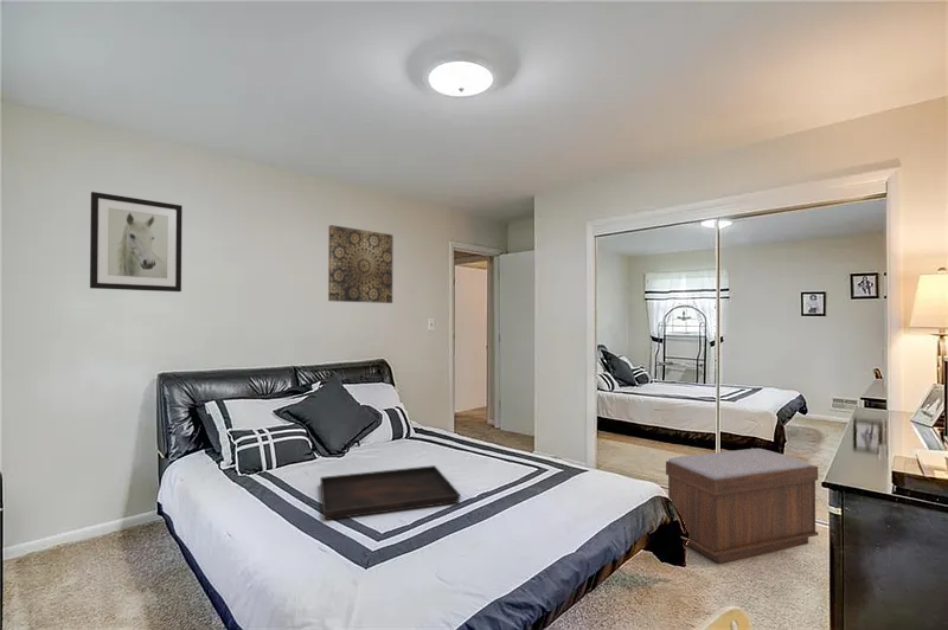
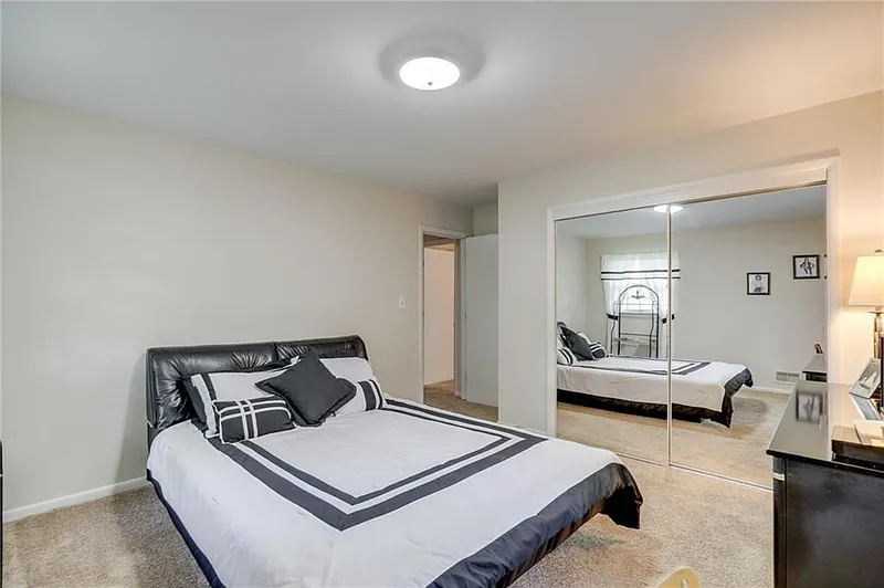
- serving tray [319,464,461,521]
- wall art [89,191,184,292]
- bench [665,448,820,565]
- wall art [327,224,393,304]
